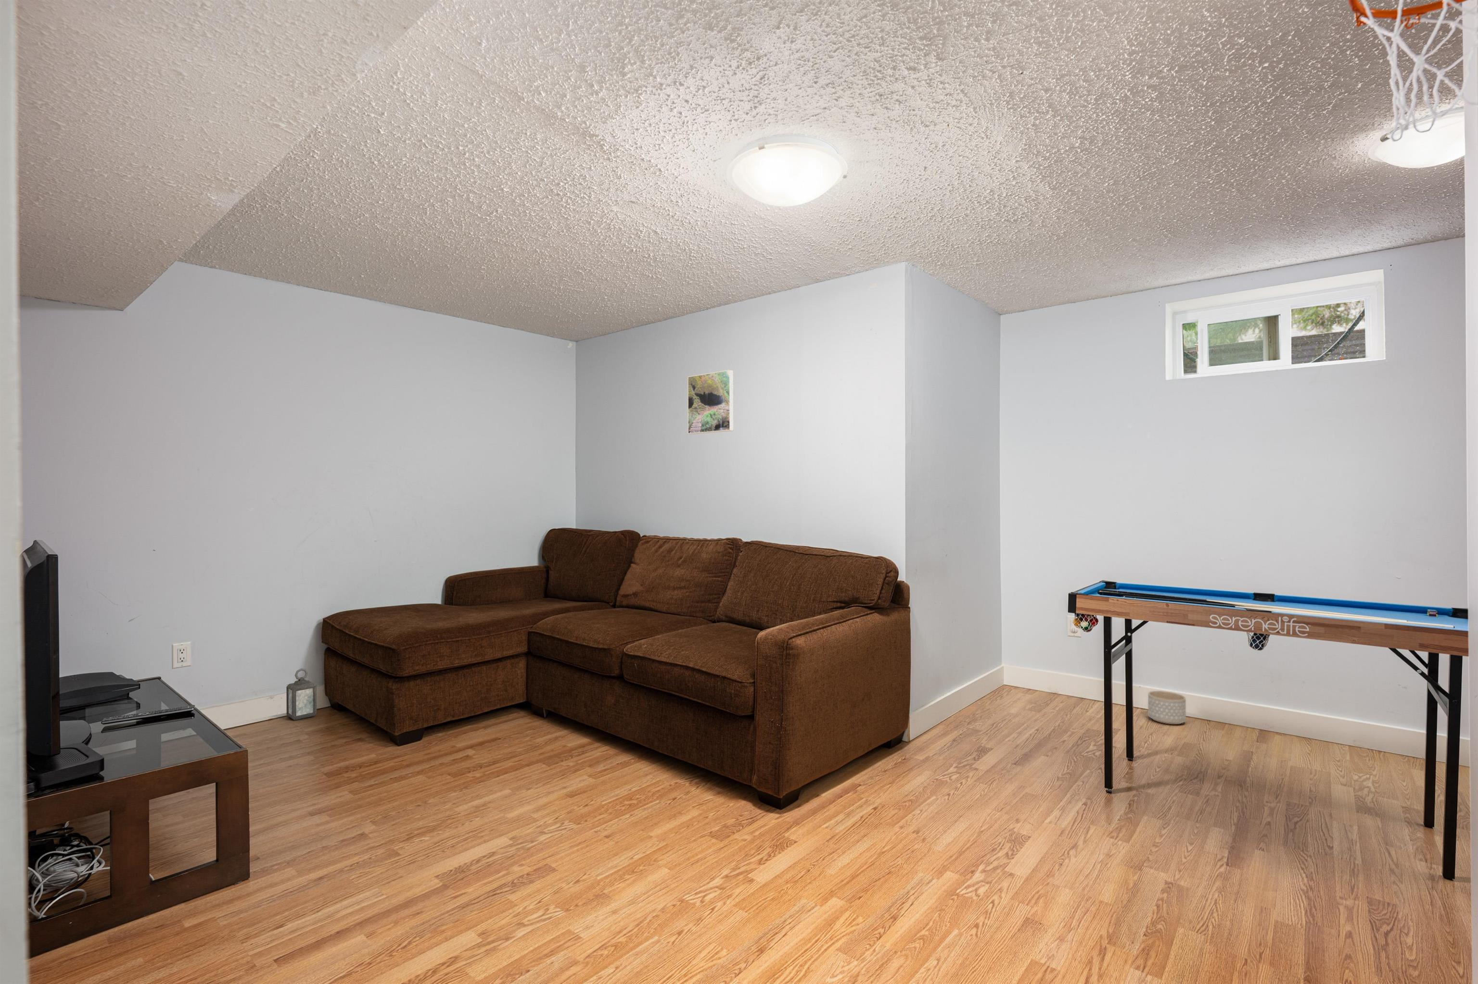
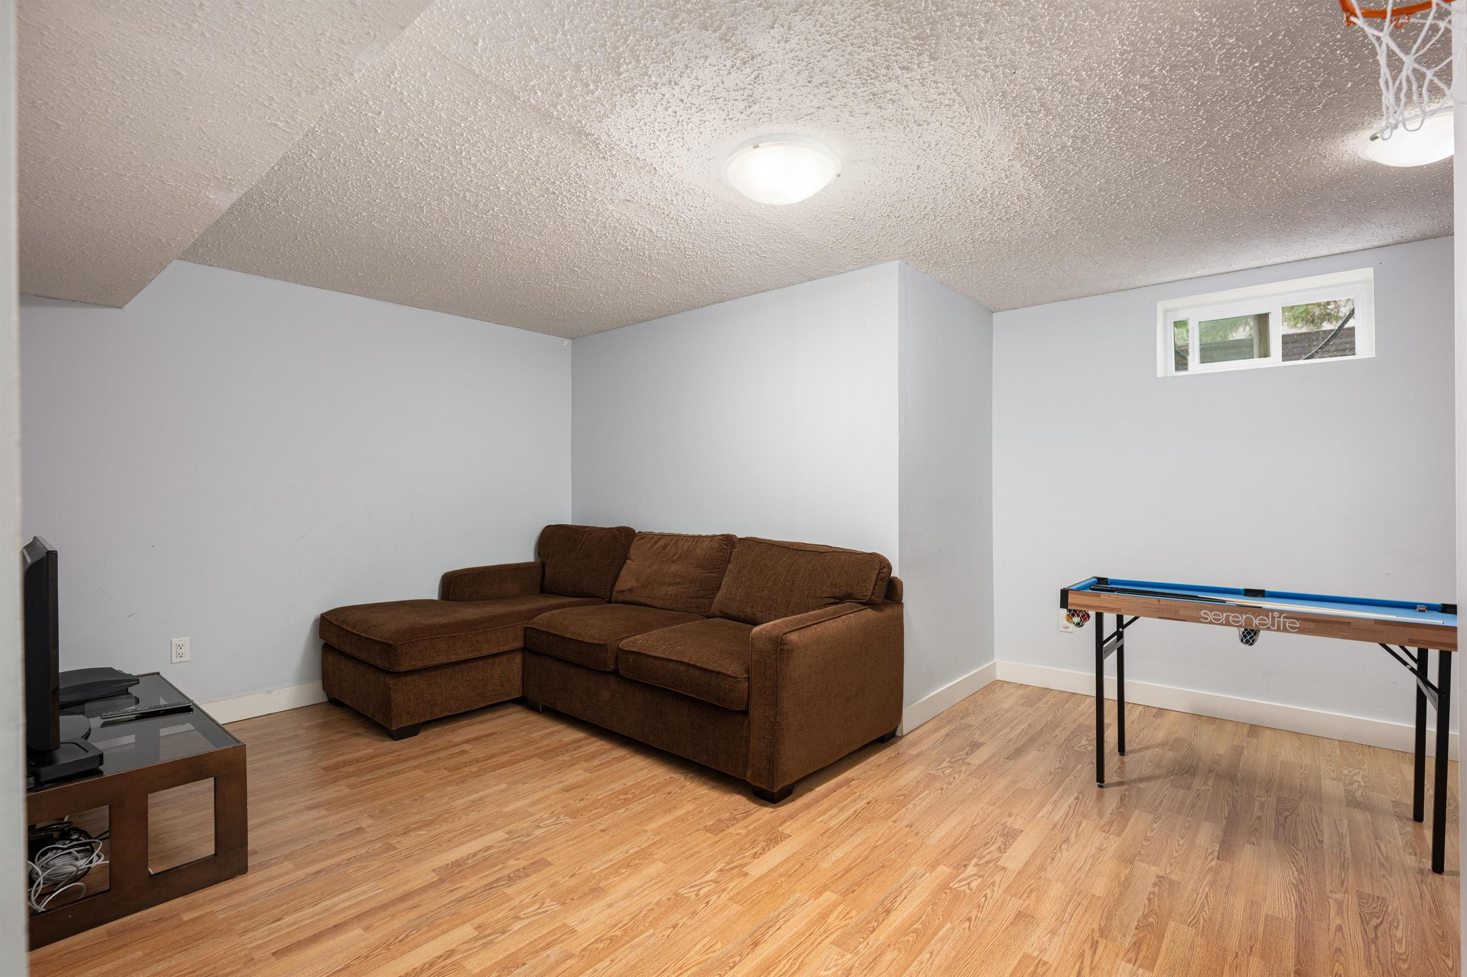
- planter [1147,691,1187,725]
- lantern [286,668,318,720]
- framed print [687,369,734,435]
